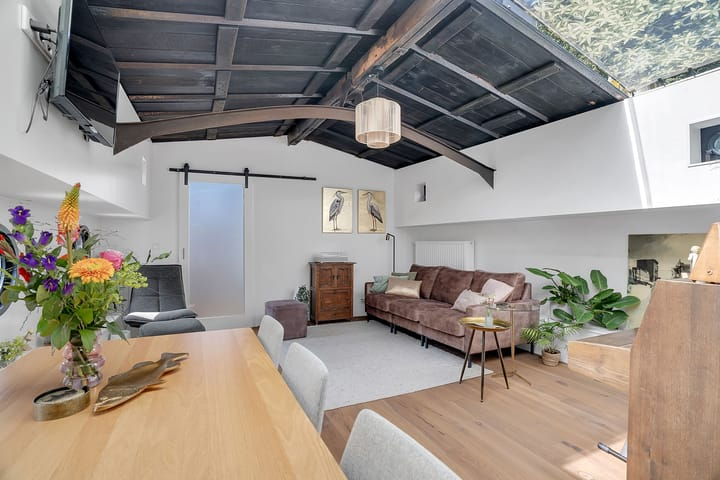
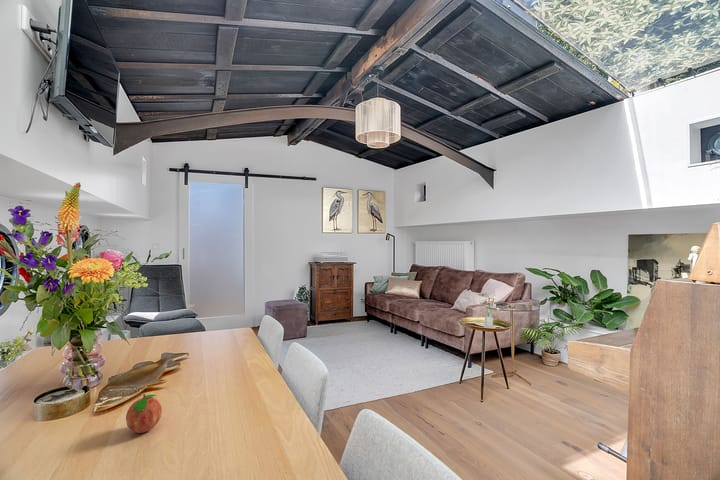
+ fruit [125,393,163,434]
